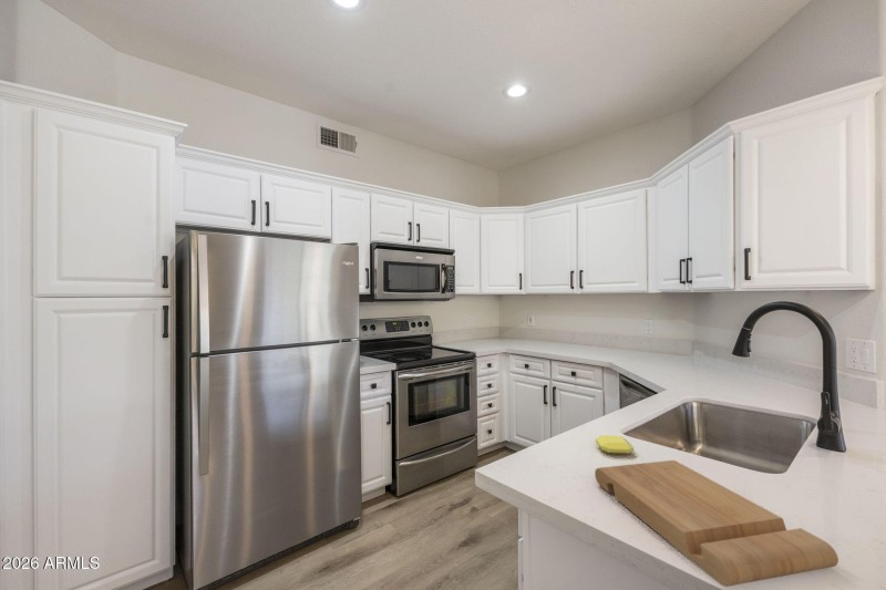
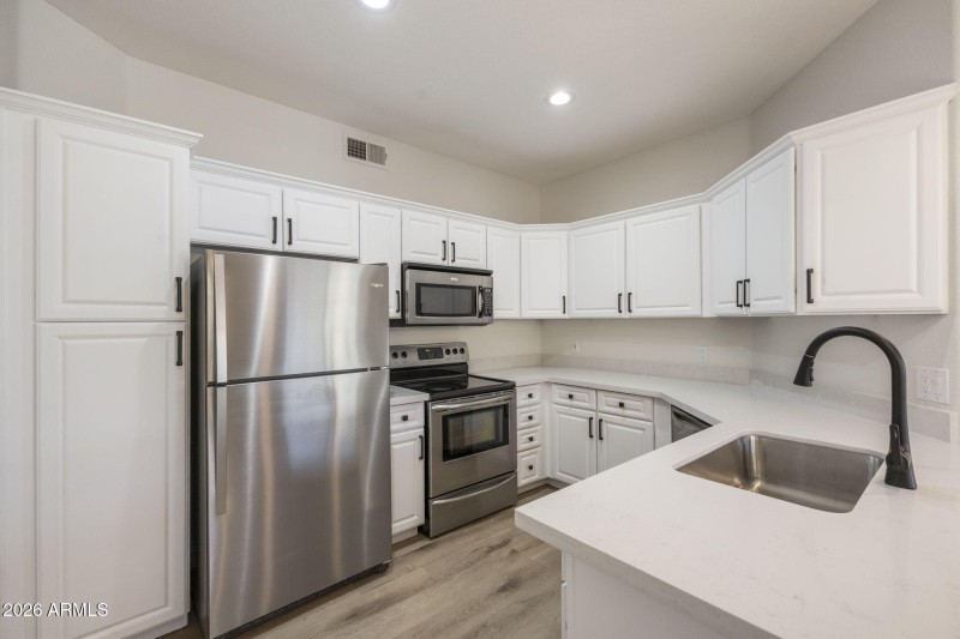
- soap bar [595,434,635,455]
- cutting board [594,459,839,588]
